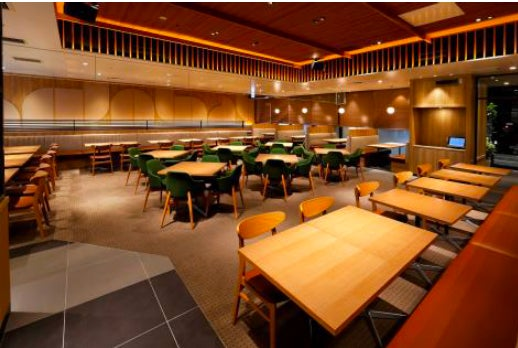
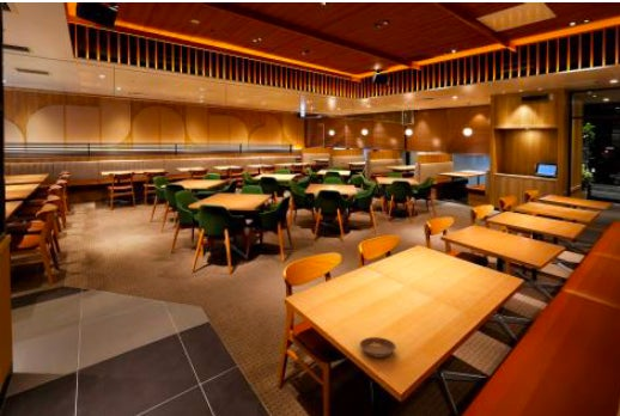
+ saucer [359,336,397,359]
